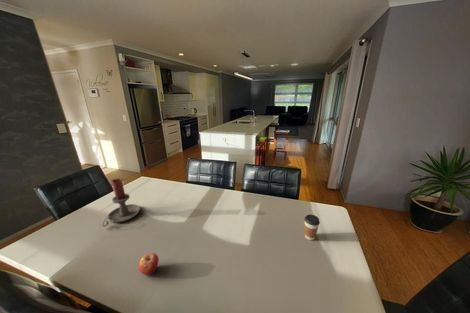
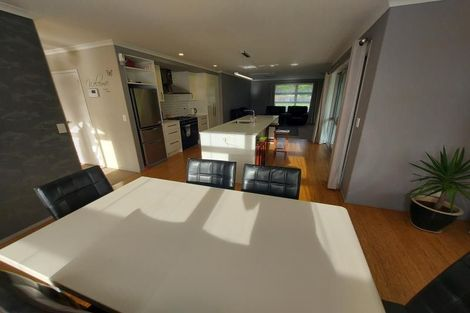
- apple [138,252,160,277]
- candle holder [101,178,141,228]
- coffee cup [303,214,321,241]
